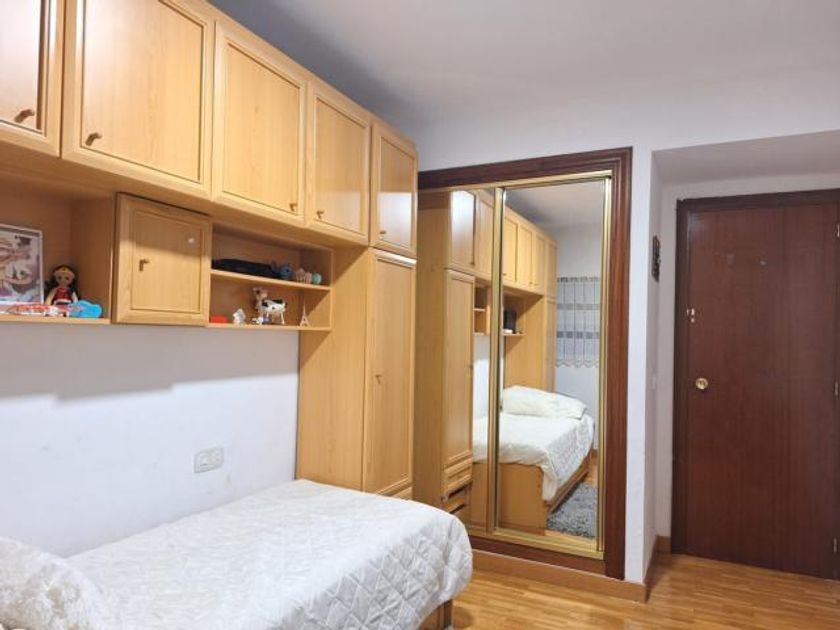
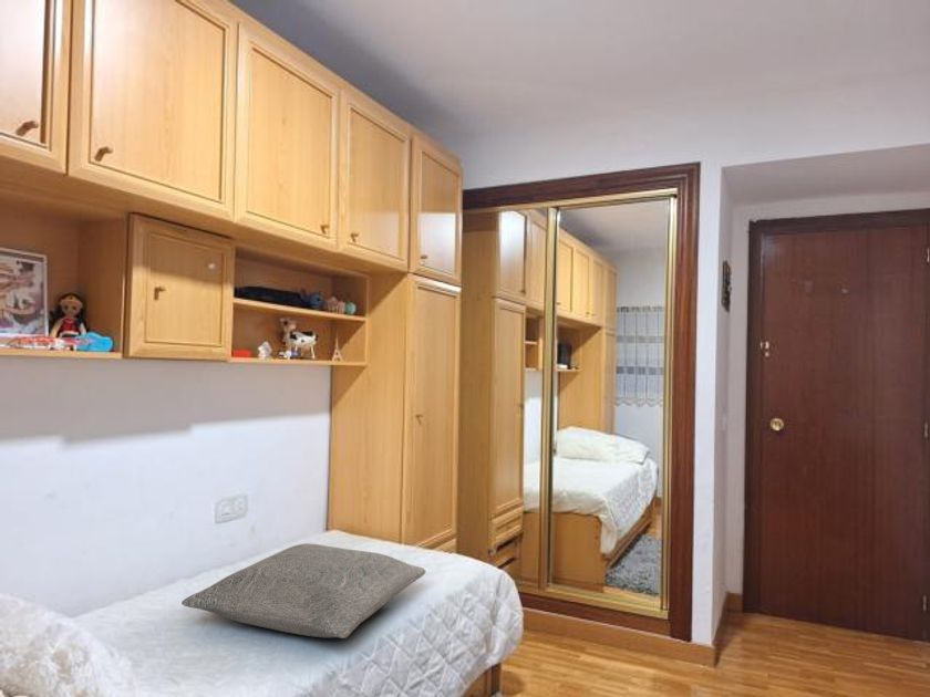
+ pillow [180,542,427,639]
